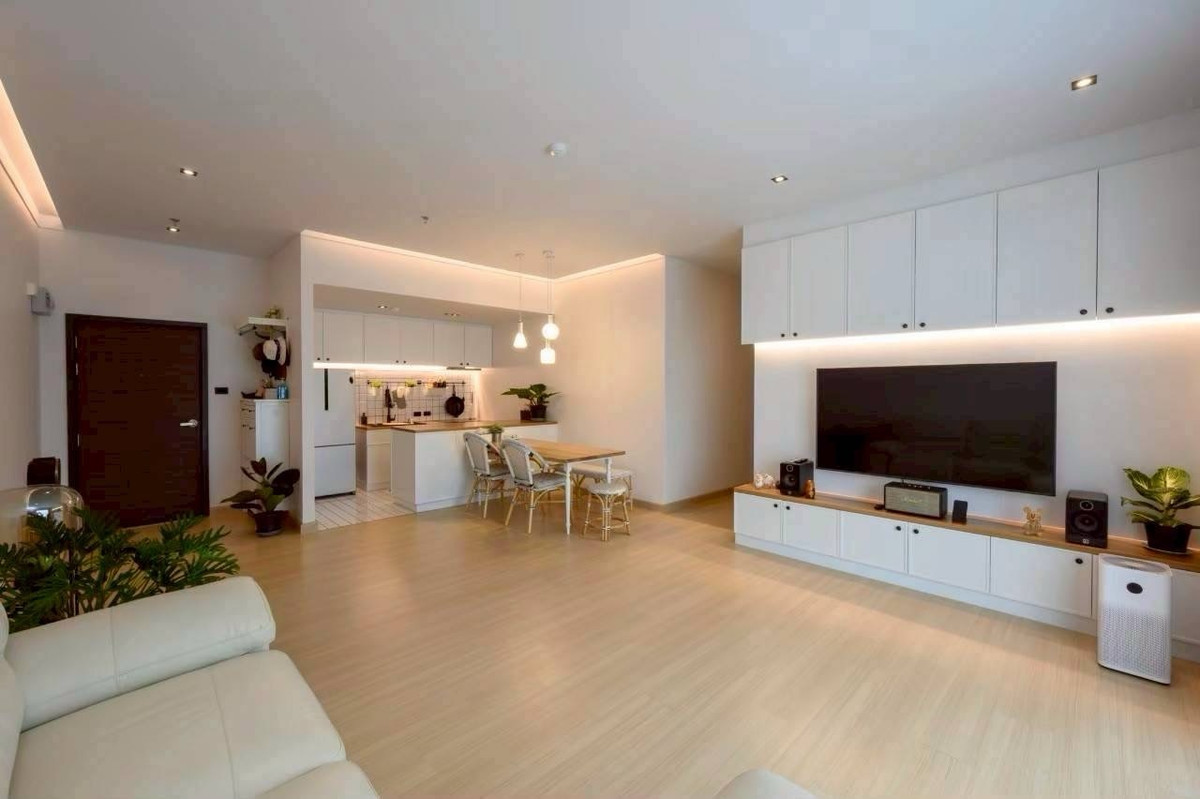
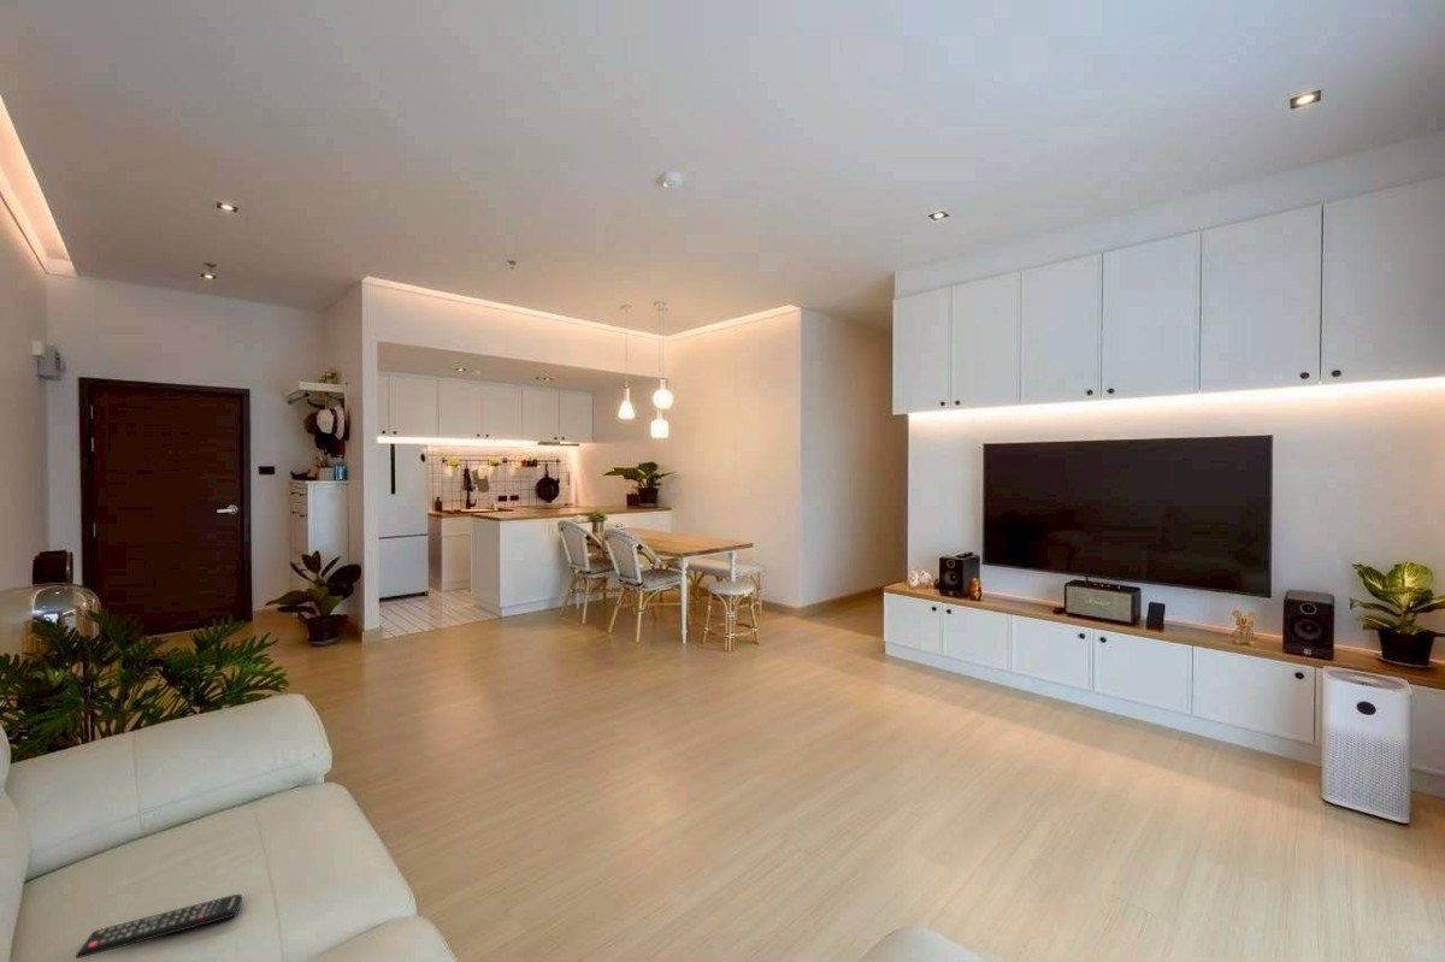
+ remote control [75,893,243,960]
